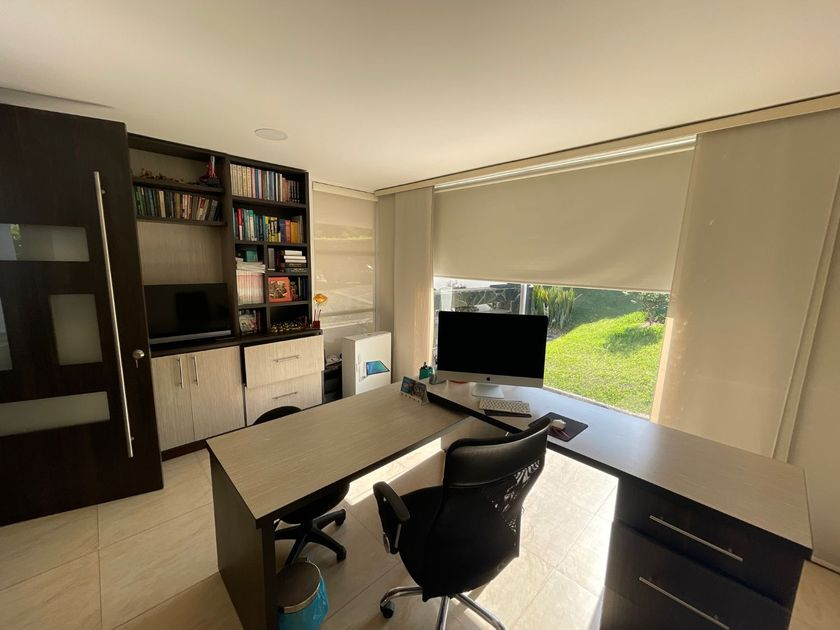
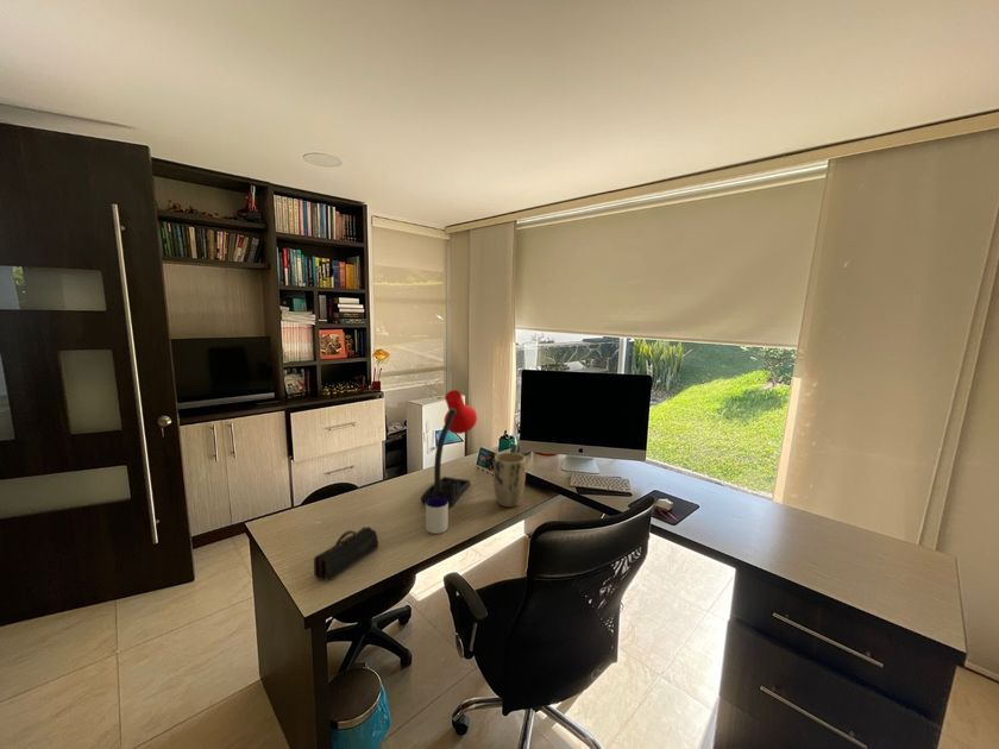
+ pencil case [313,525,379,581]
+ plant pot [492,452,527,509]
+ desk lamp [420,389,478,508]
+ mug [425,497,450,535]
